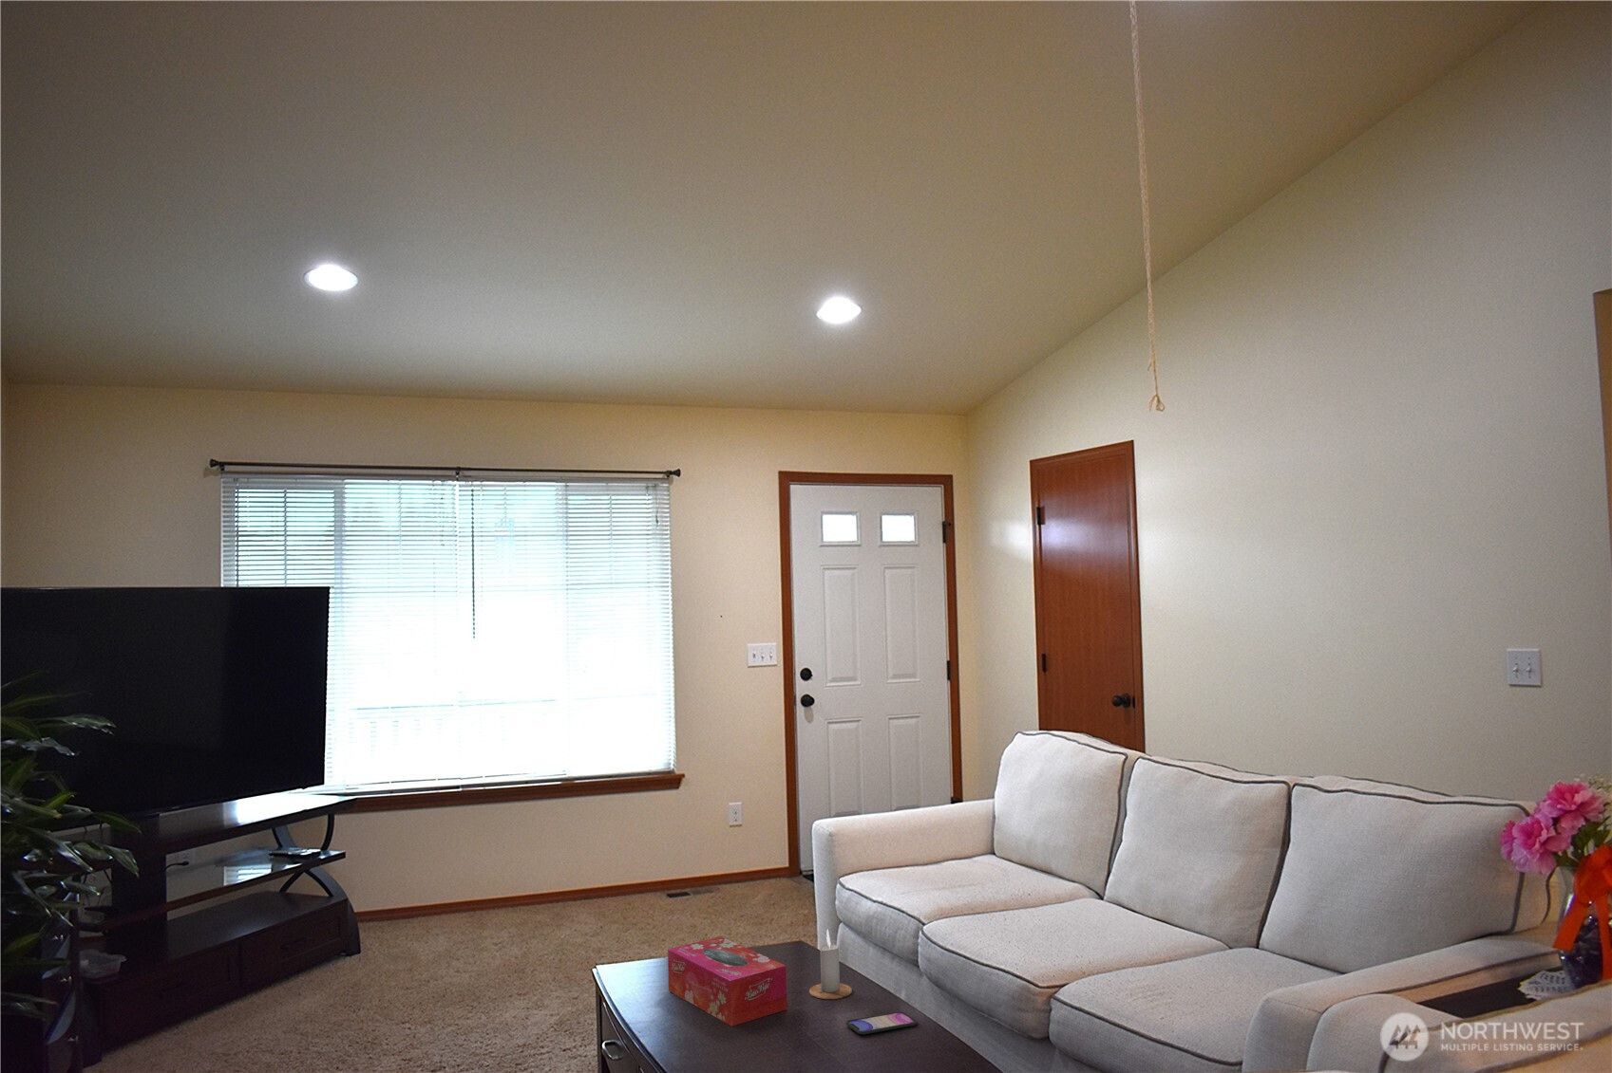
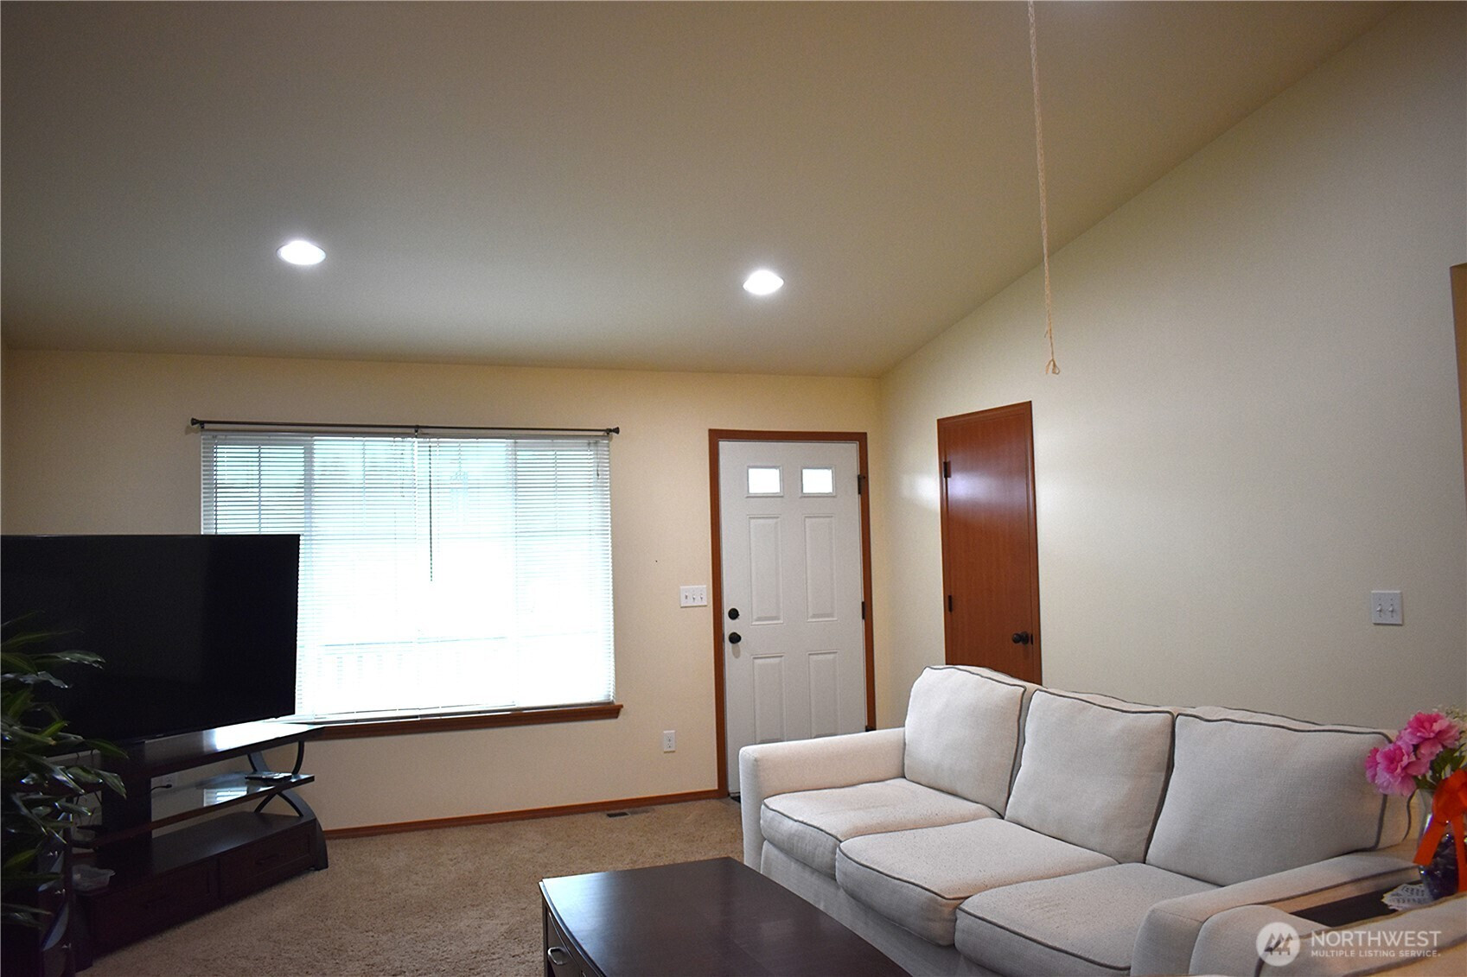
- tissue box [666,935,789,1027]
- smartphone [845,1011,918,1035]
- candle [808,928,853,1000]
